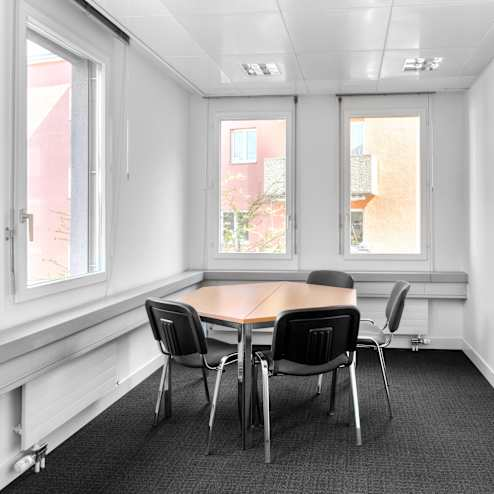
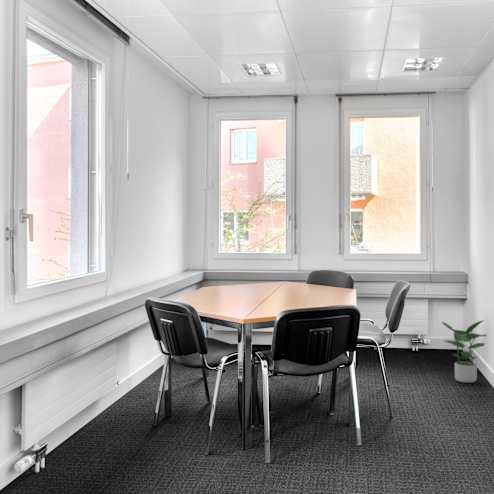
+ potted plant [441,319,488,384]
